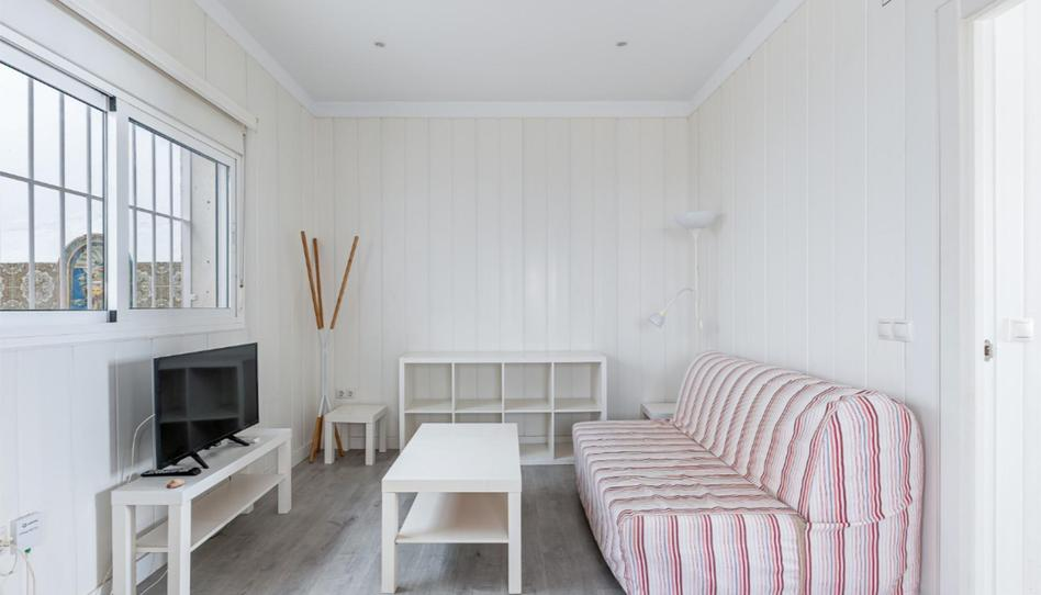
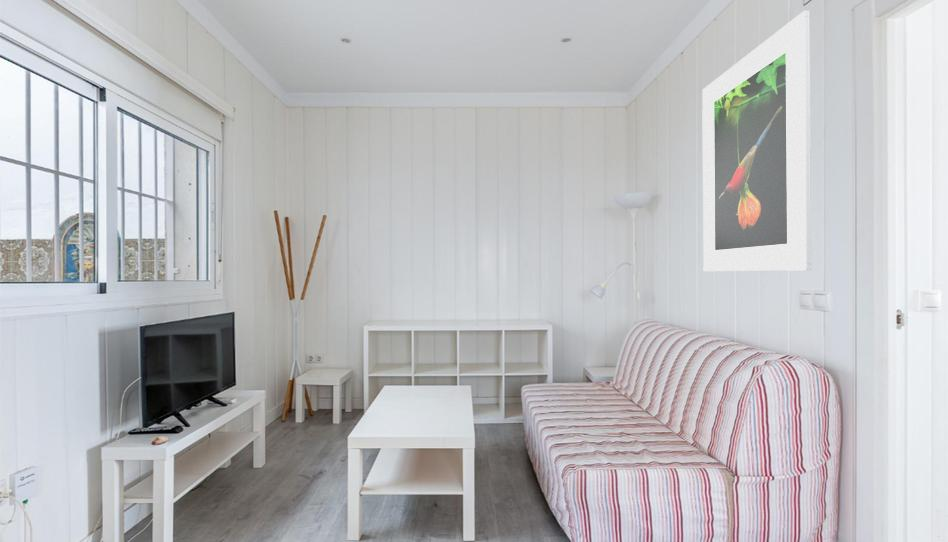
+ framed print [701,10,812,272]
